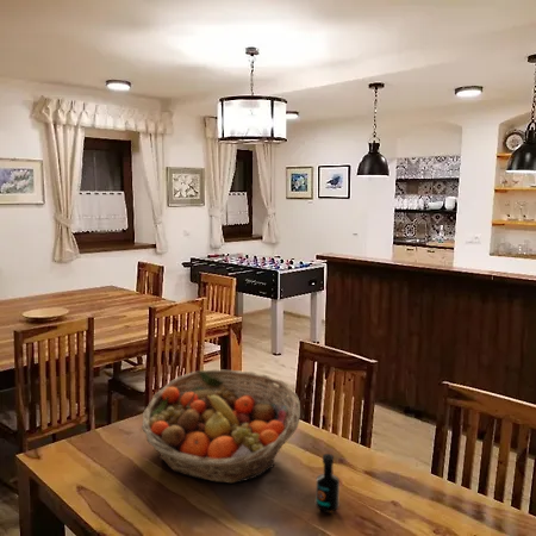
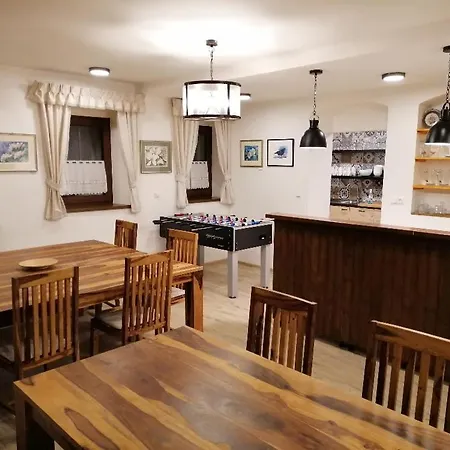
- fruit basket [141,368,301,484]
- bottle [314,453,341,515]
